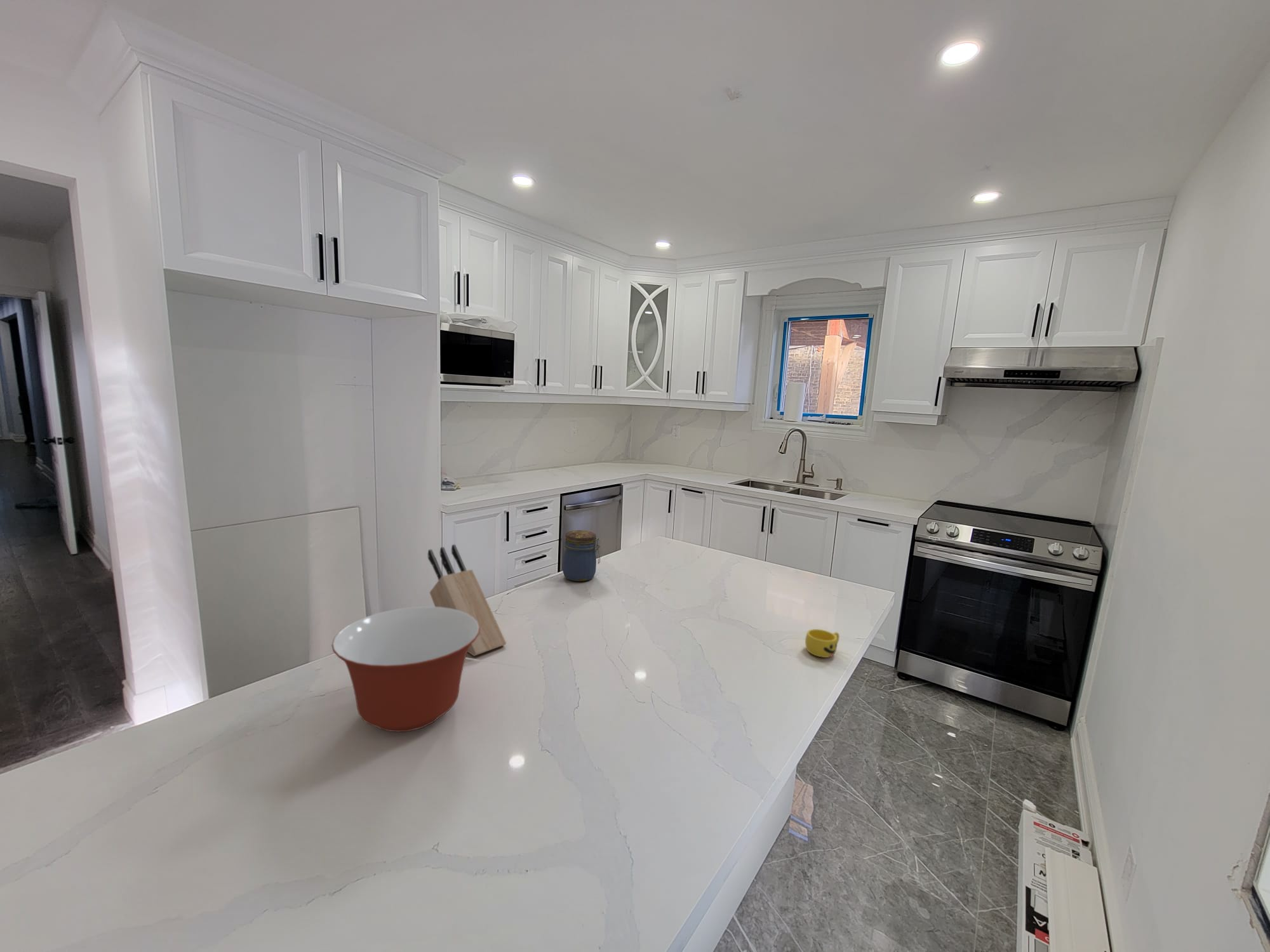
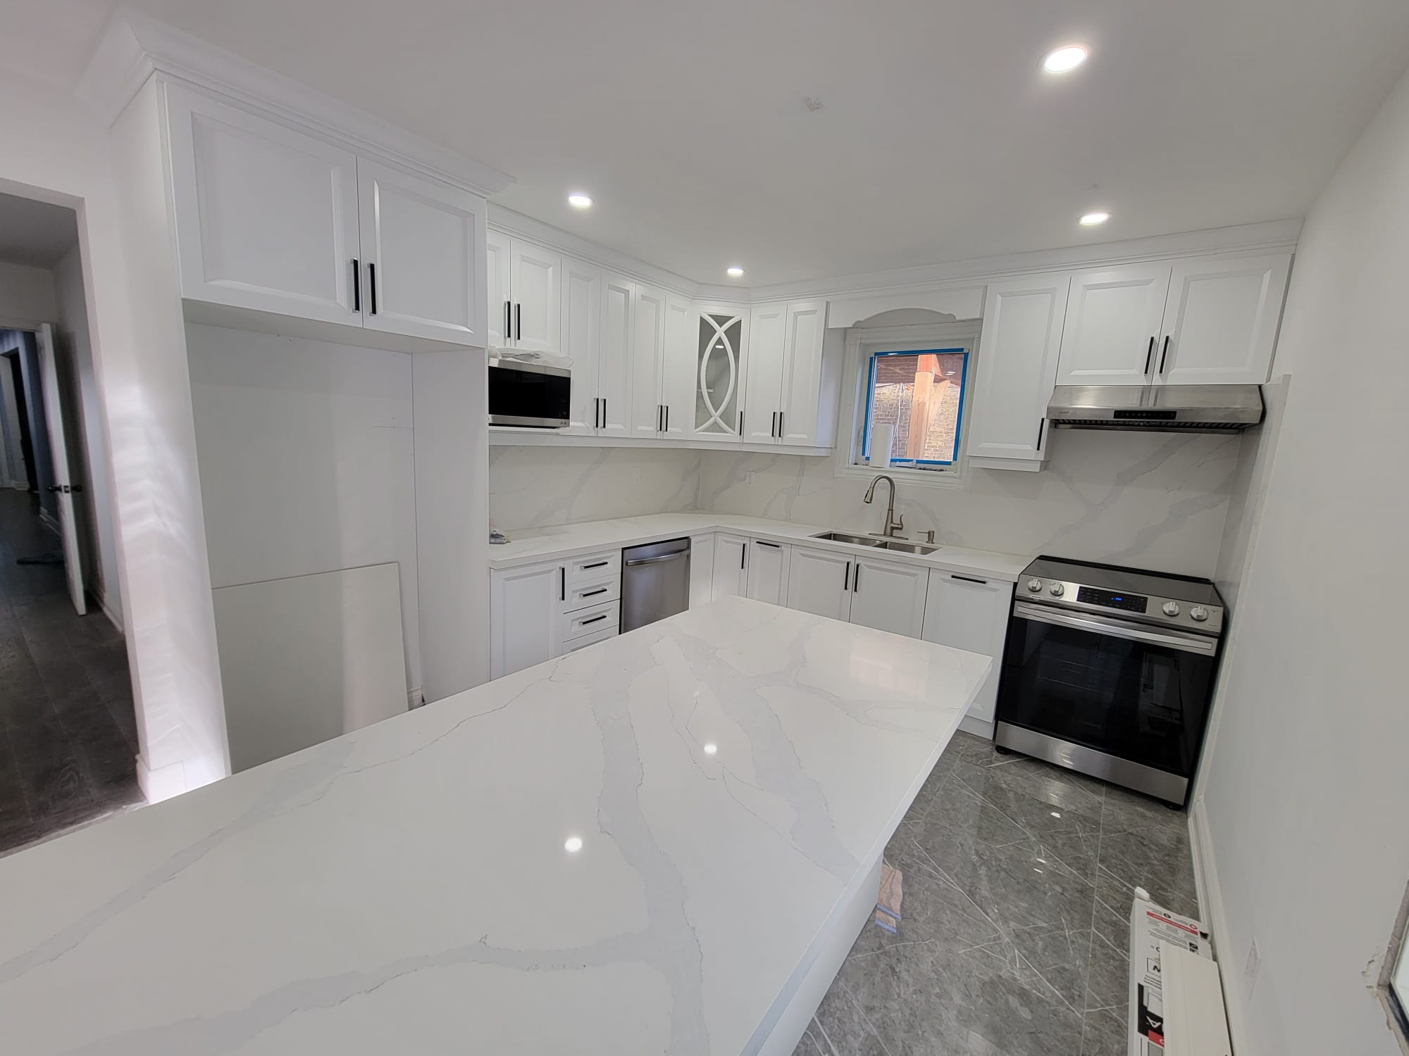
- knife block [427,544,507,657]
- jar [562,530,601,582]
- mixing bowl [331,606,480,732]
- cup [805,628,840,658]
